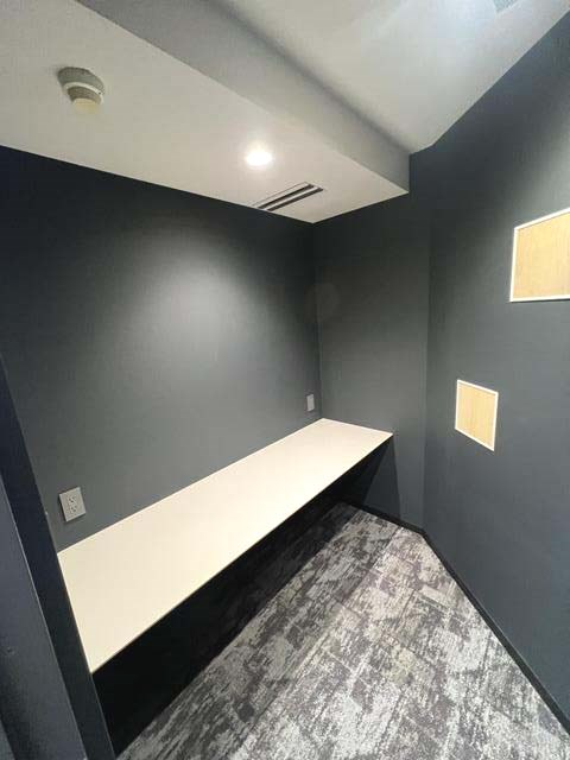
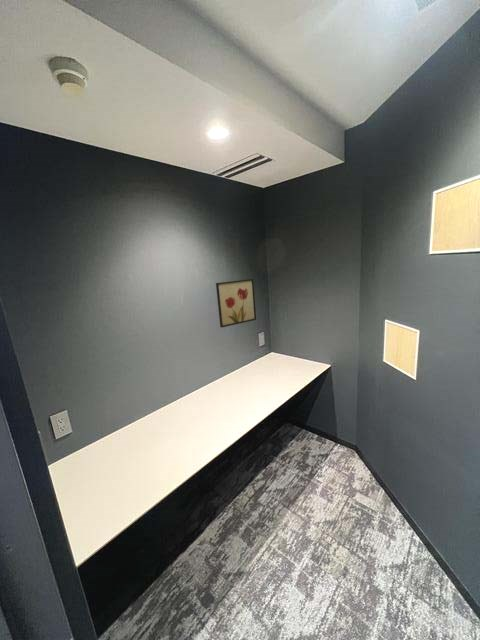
+ wall art [215,278,257,328]
